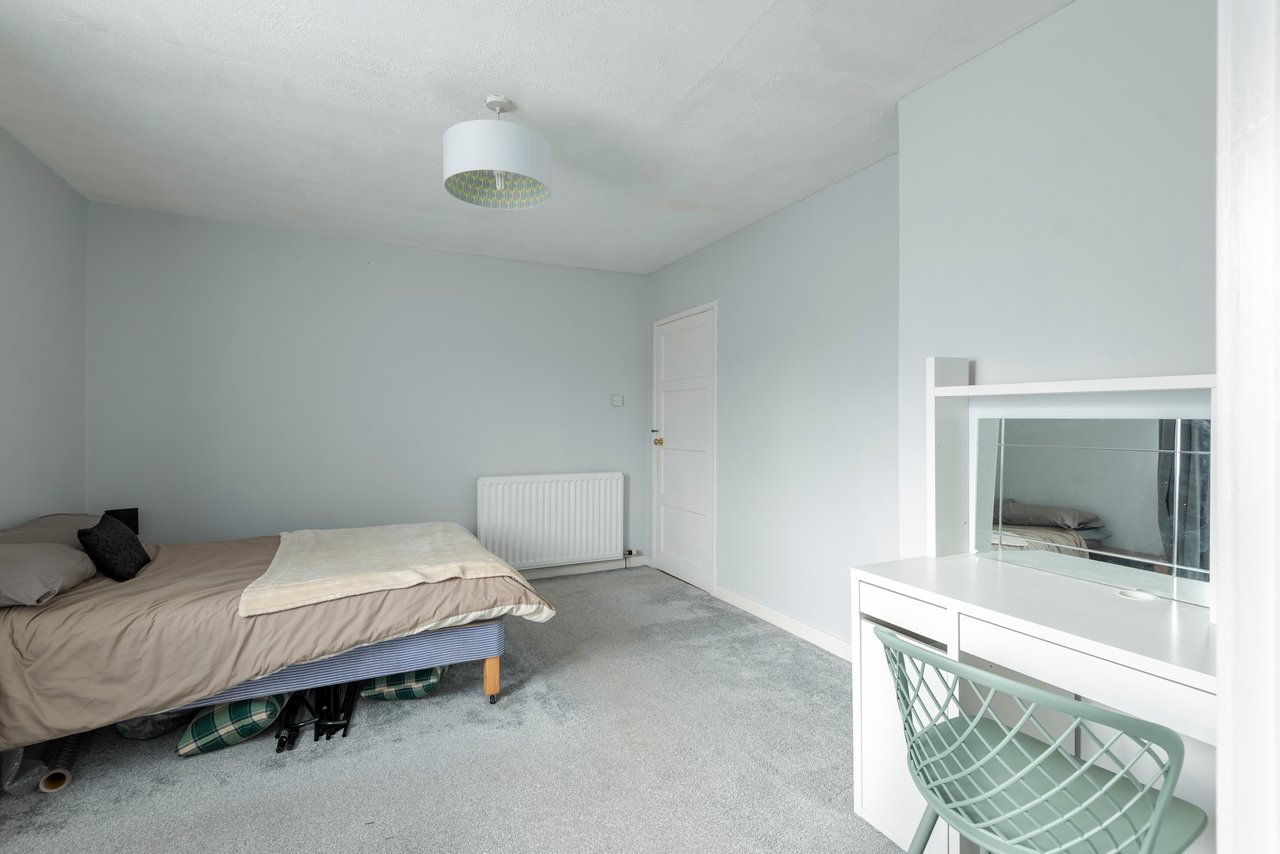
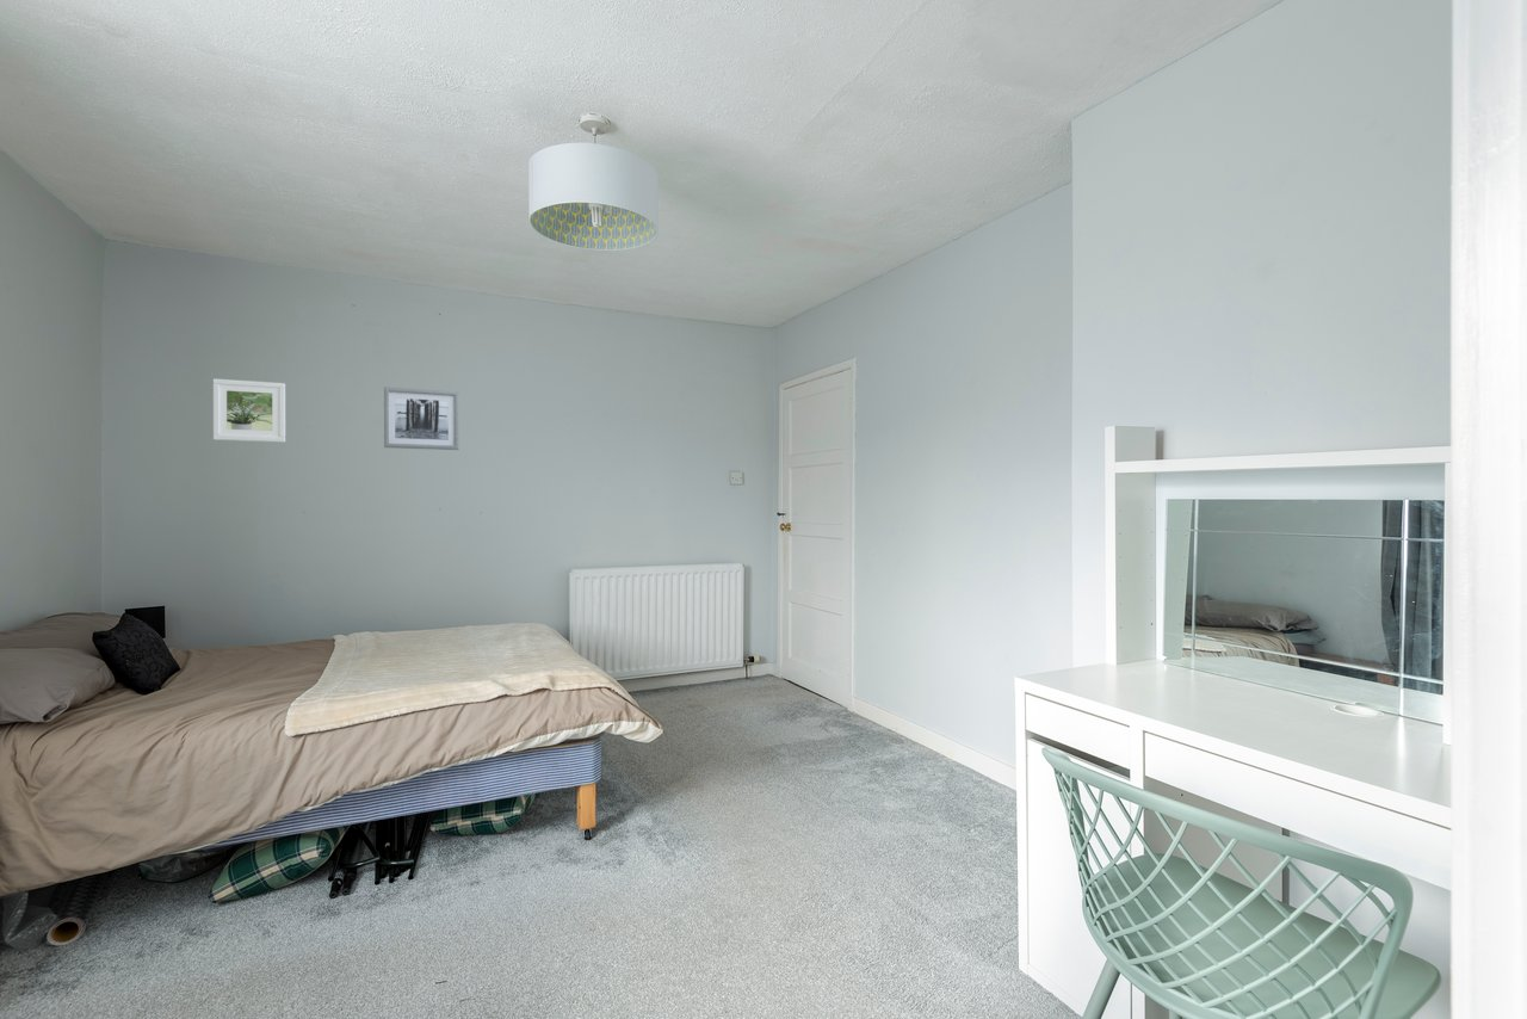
+ wall art [383,387,460,451]
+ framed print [212,377,286,444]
